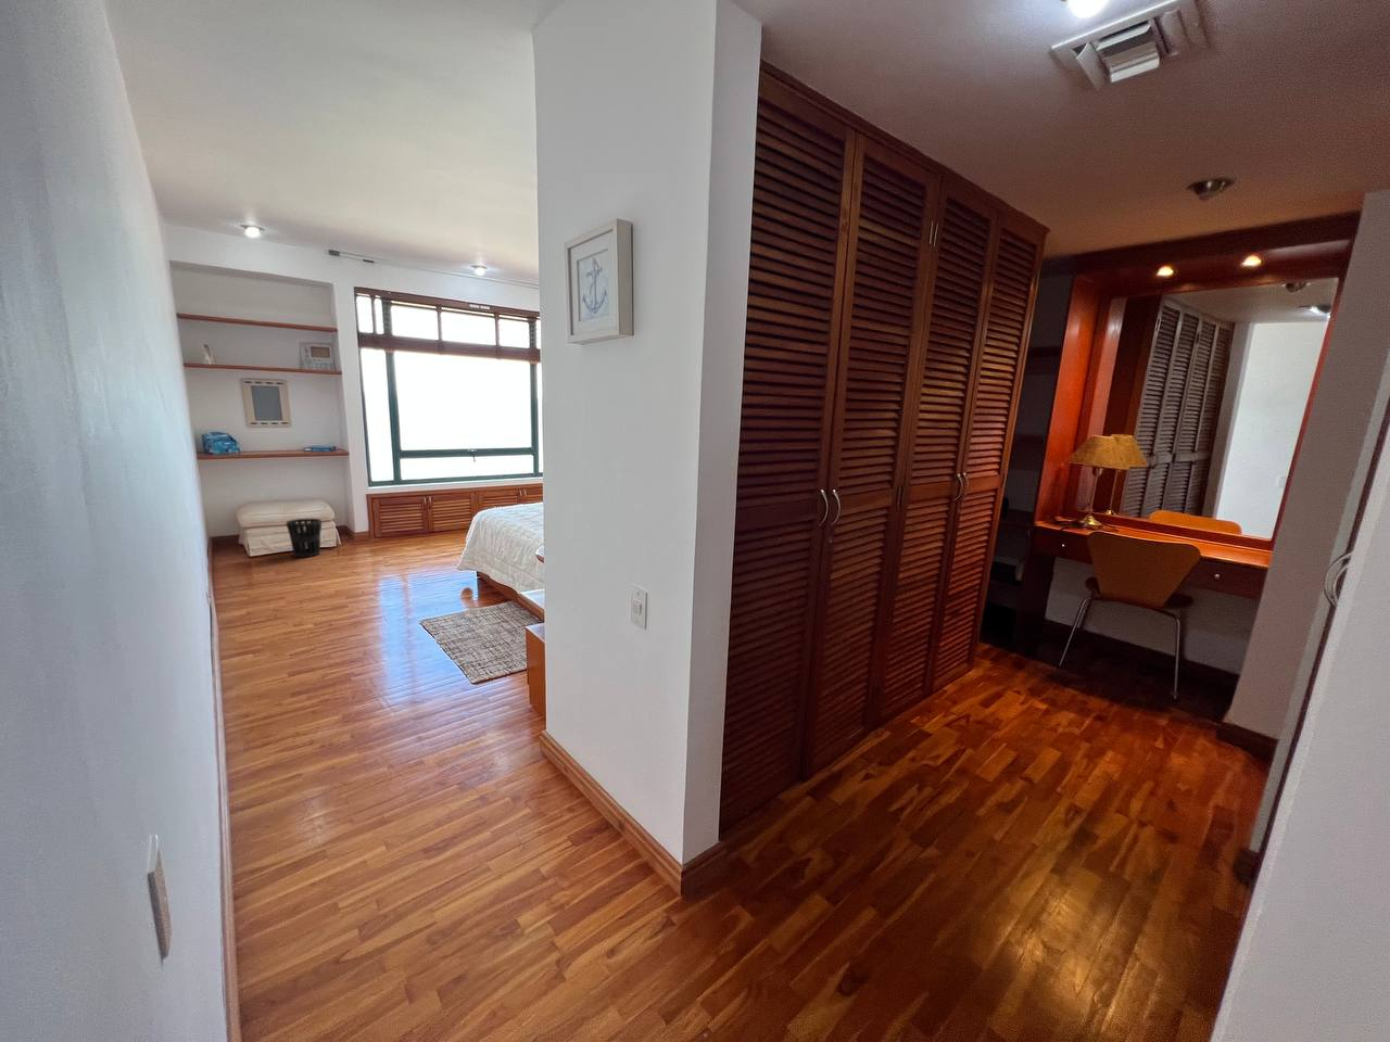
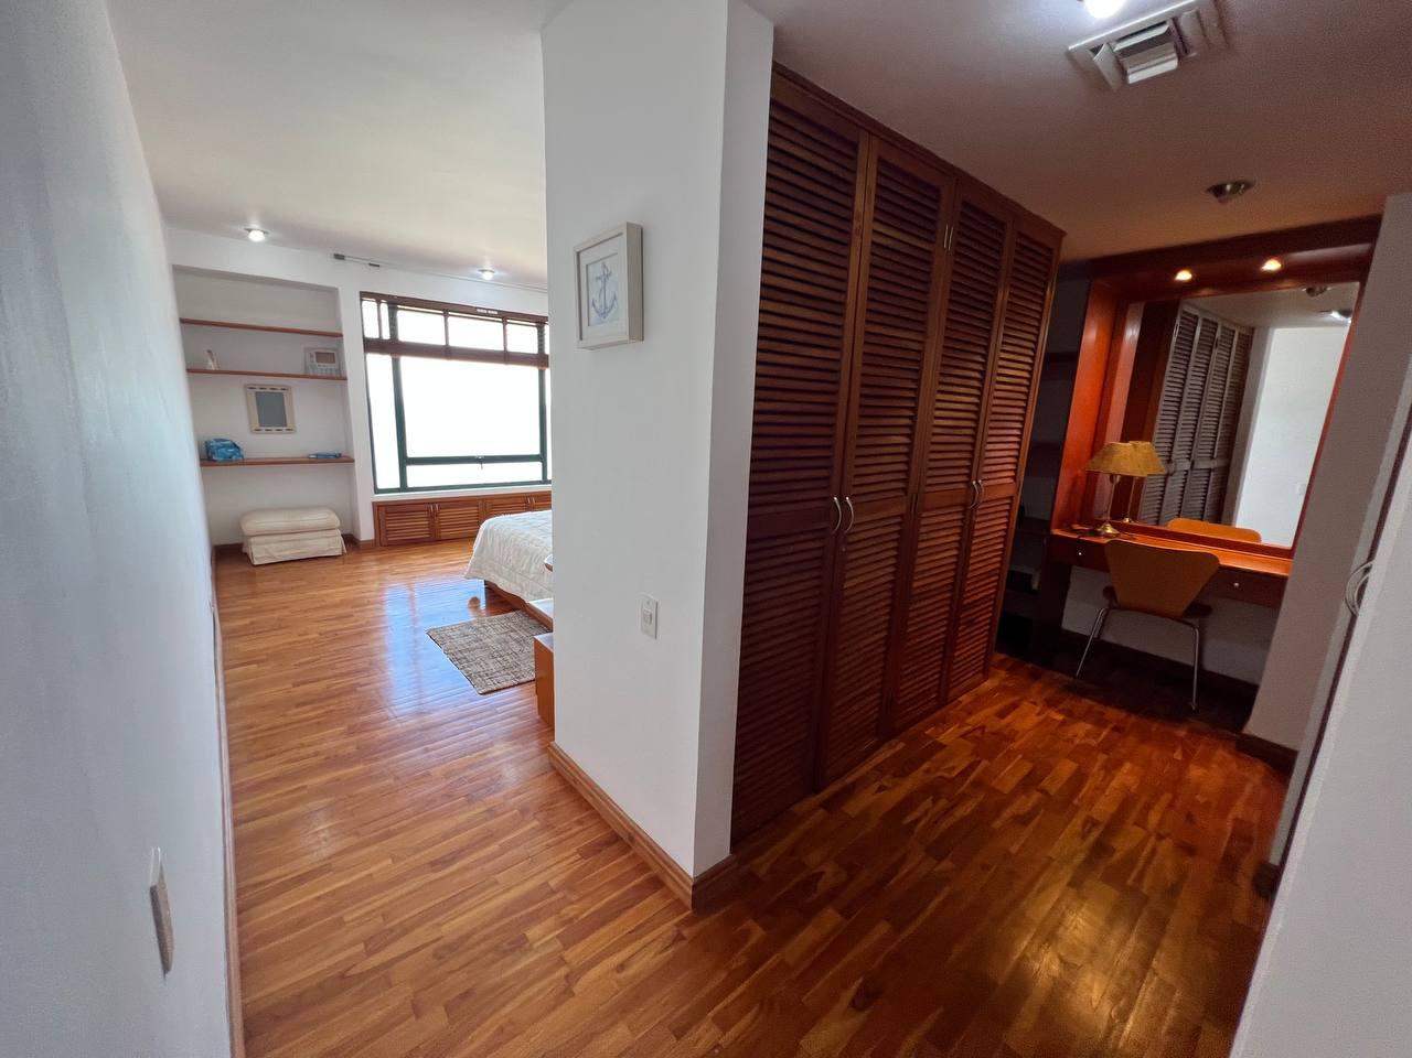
- wastebasket [286,518,323,558]
